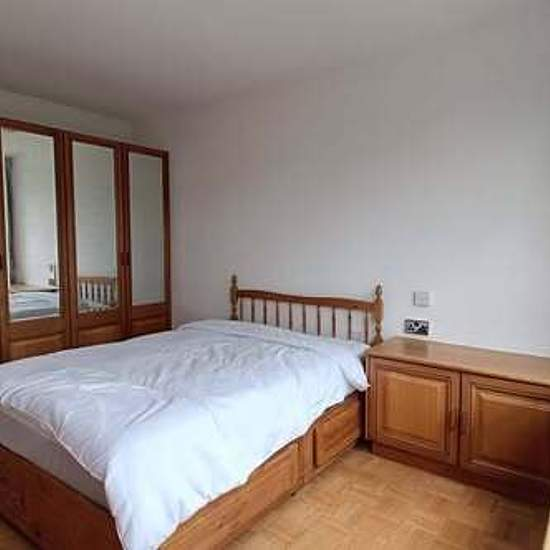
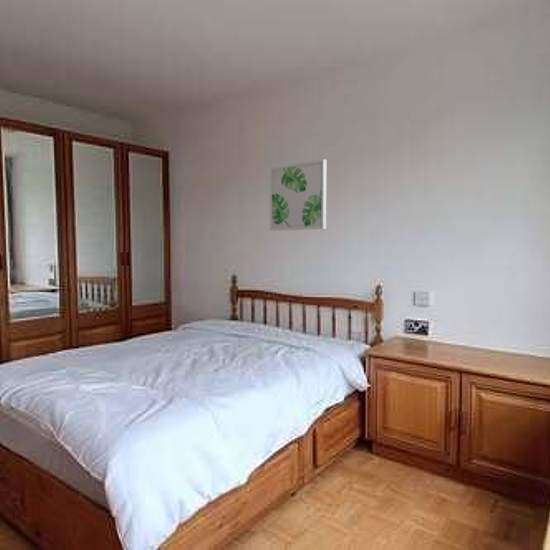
+ wall art [269,158,327,232]
